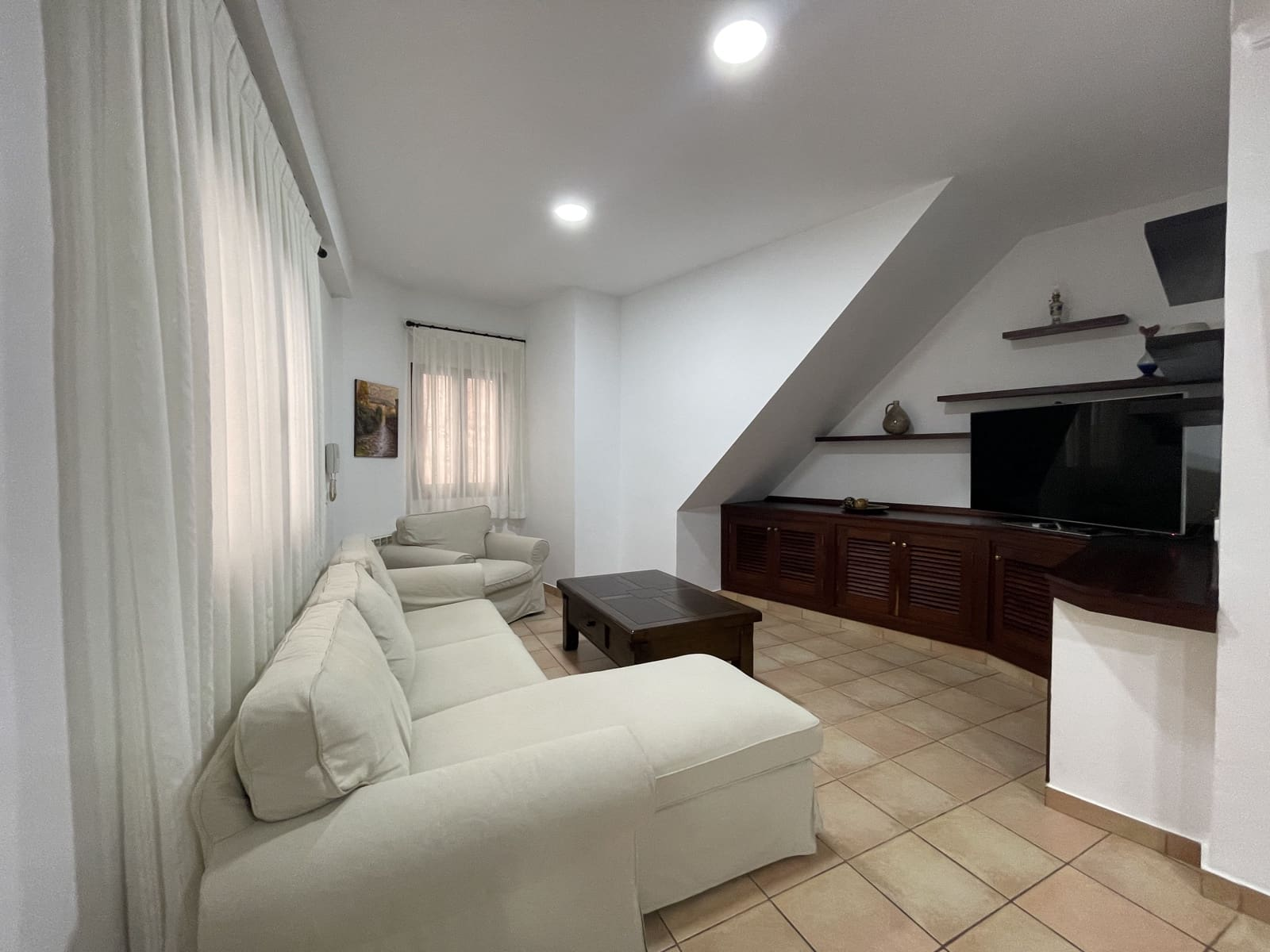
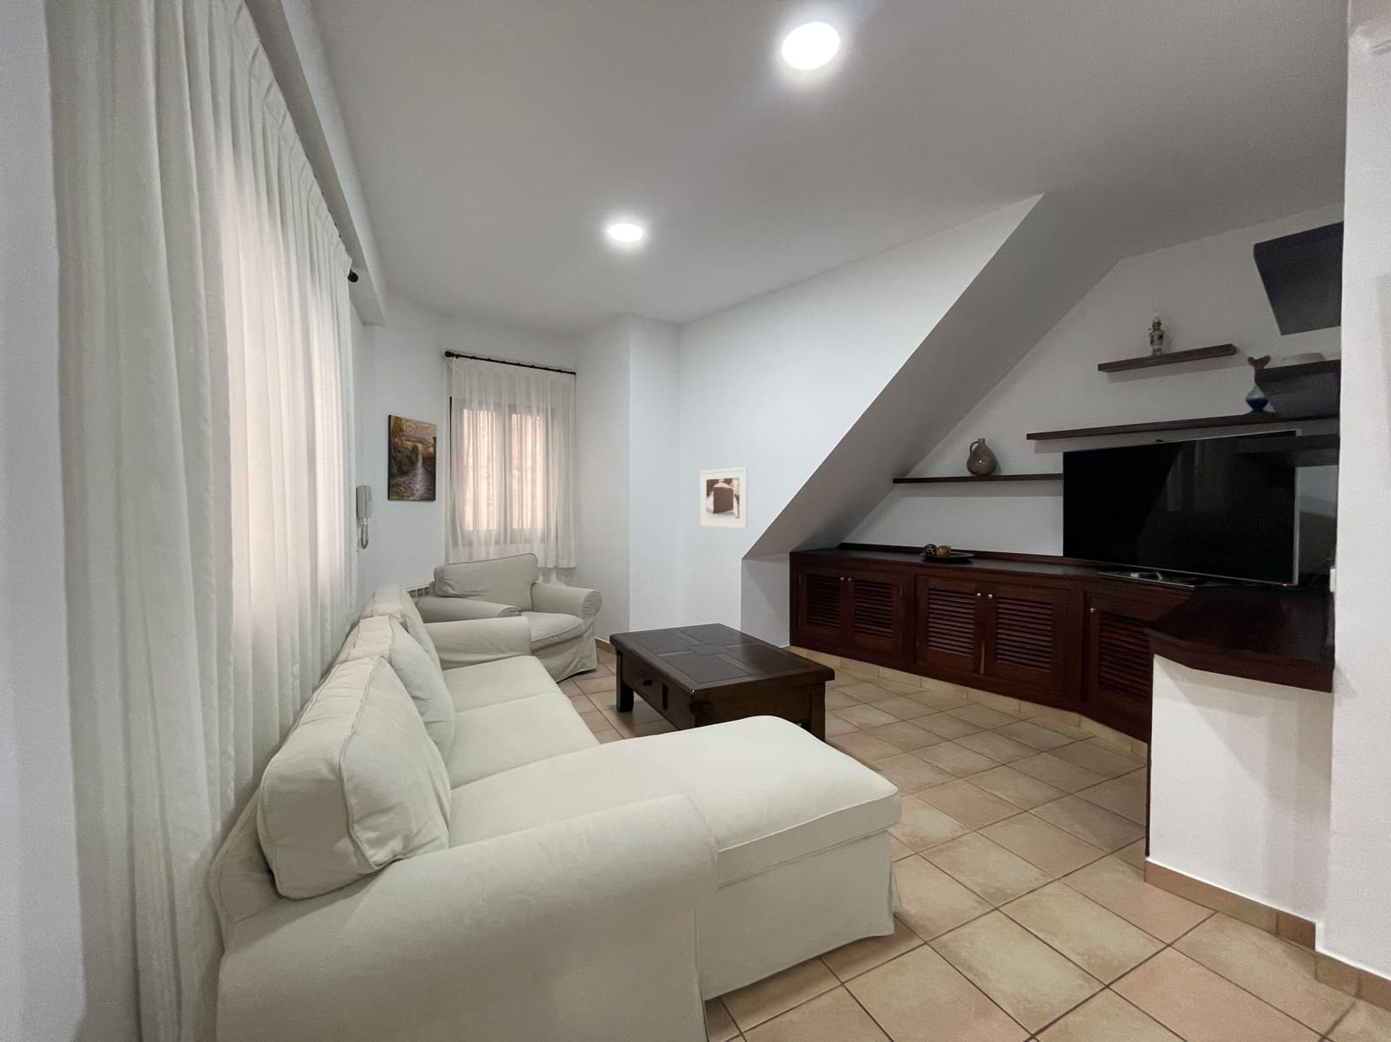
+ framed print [700,466,748,530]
